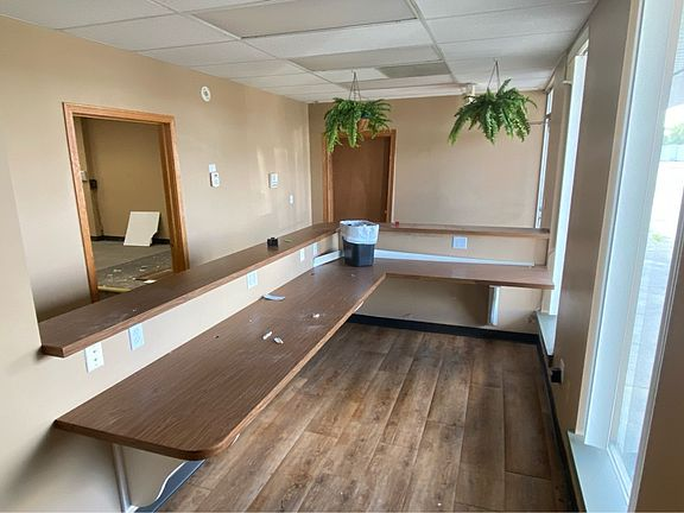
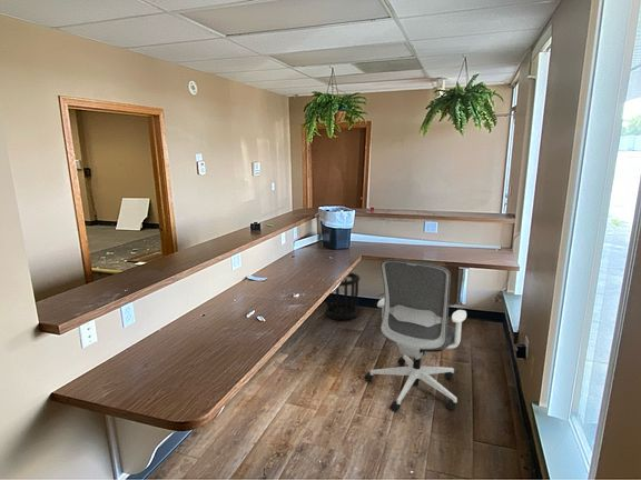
+ wastebasket [324,271,361,321]
+ office chair [364,258,467,413]
